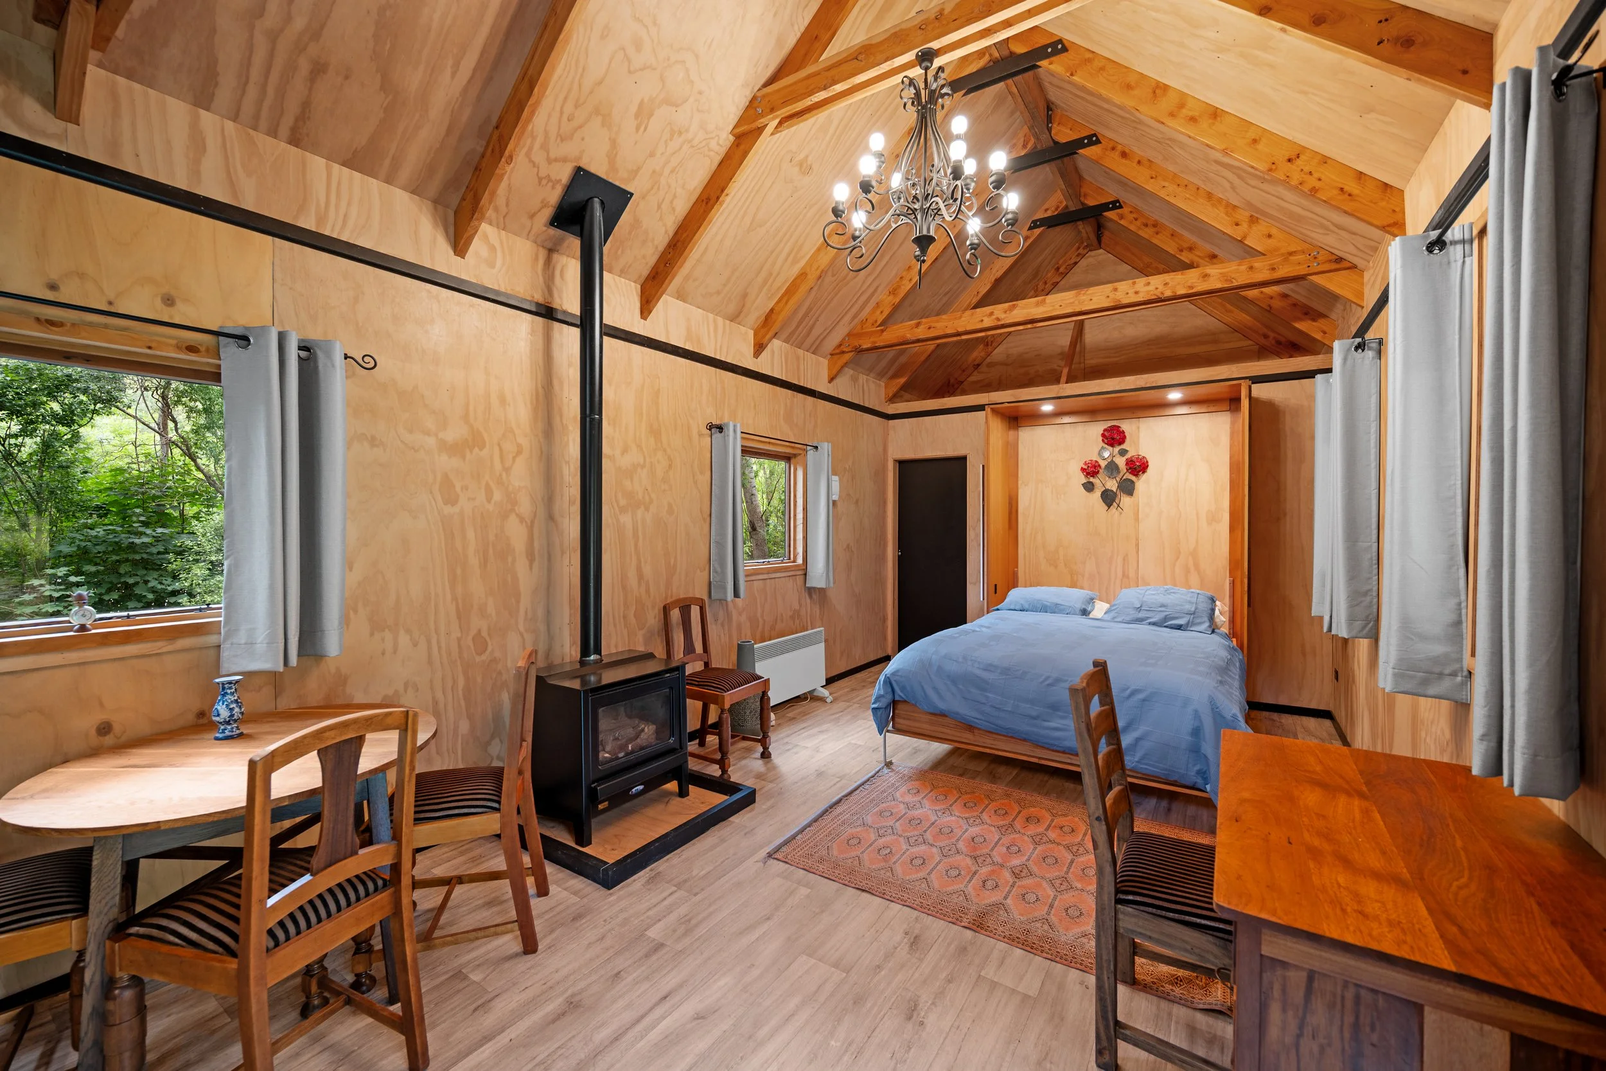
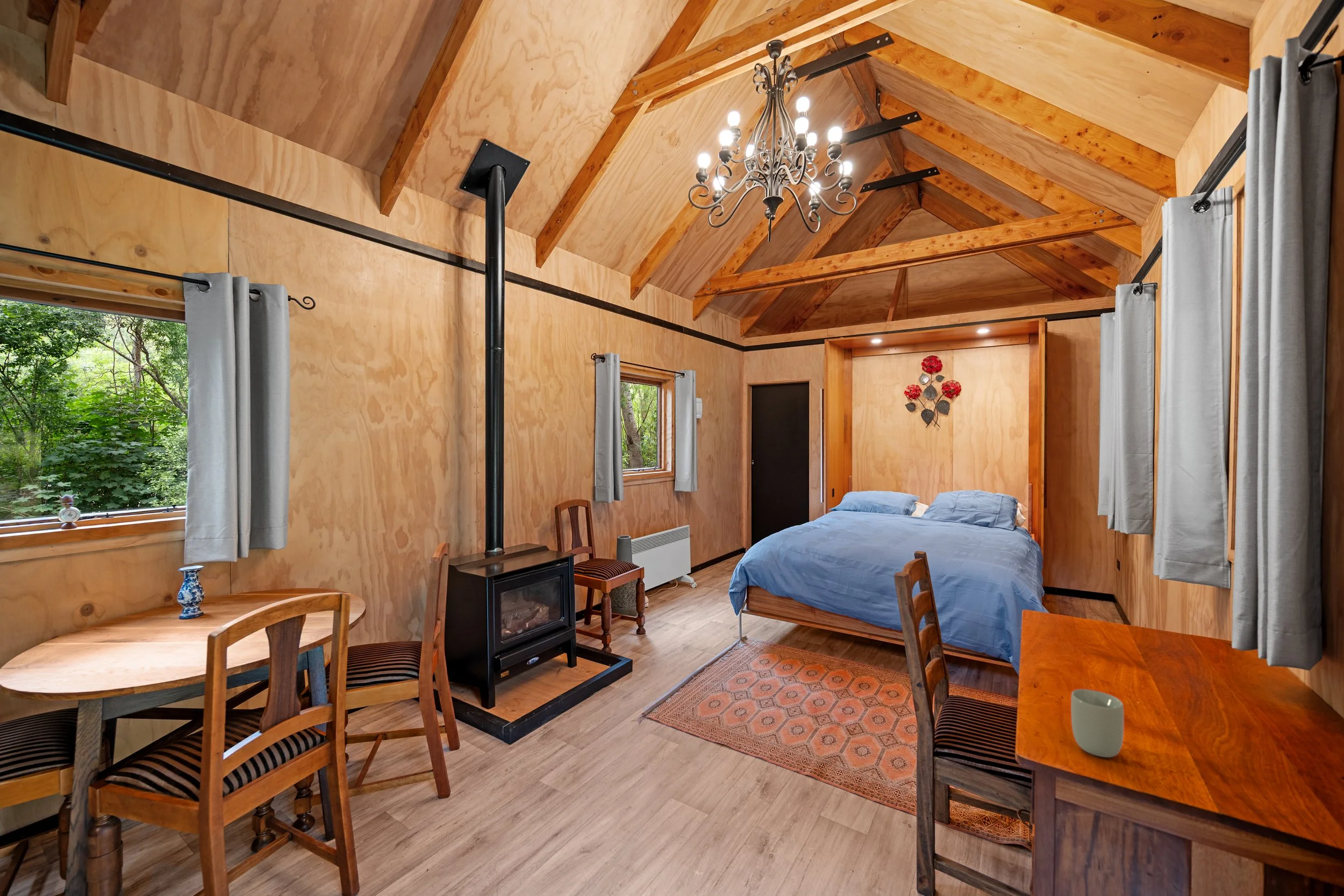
+ cup [1070,689,1124,758]
